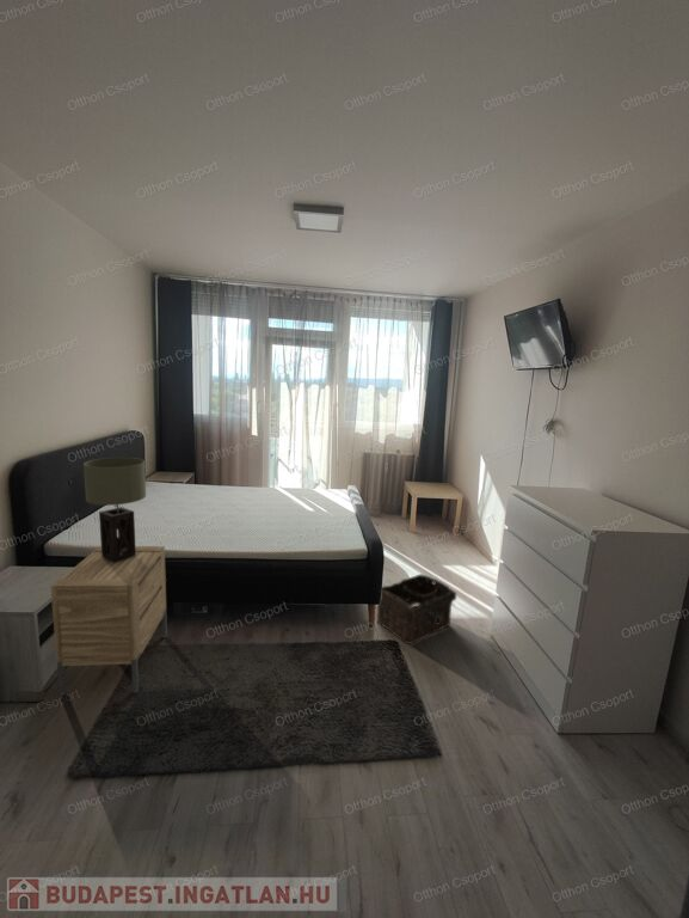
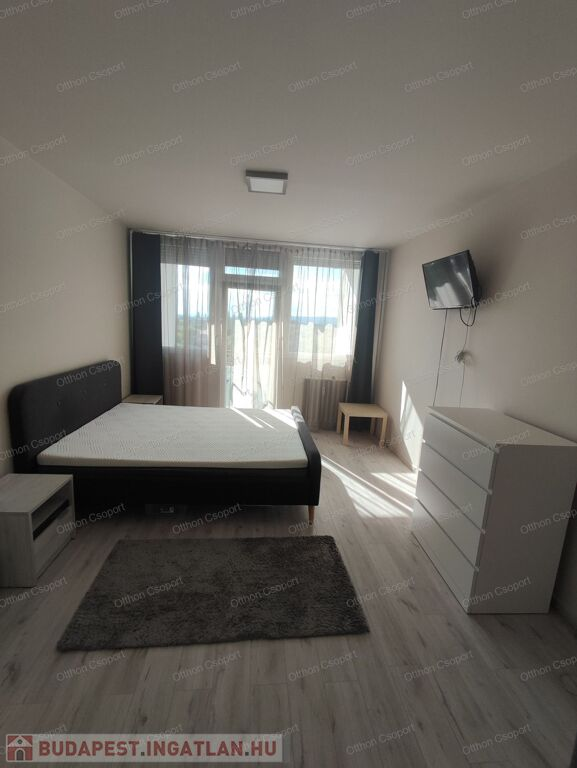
- nightstand [49,545,168,697]
- table lamp [82,457,147,563]
- basket [376,573,457,645]
